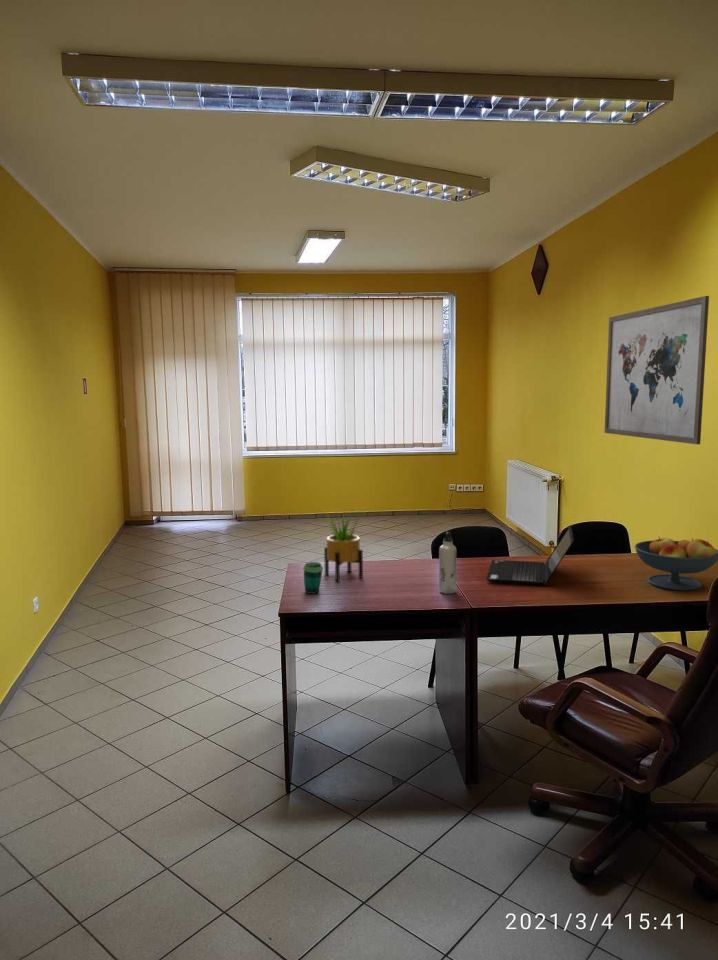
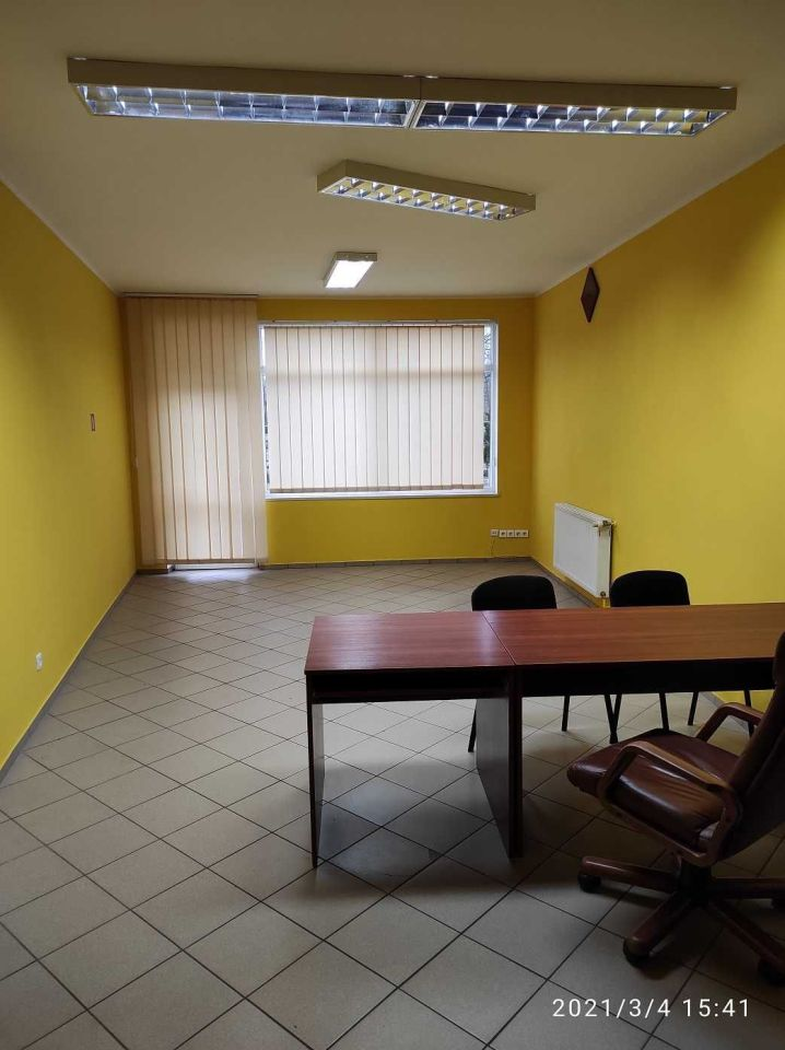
- potted plant [323,509,364,583]
- cup [302,561,324,595]
- fruit bowl [634,536,718,591]
- water bottle [438,531,457,595]
- wall art [604,295,710,445]
- laptop computer [485,524,575,587]
